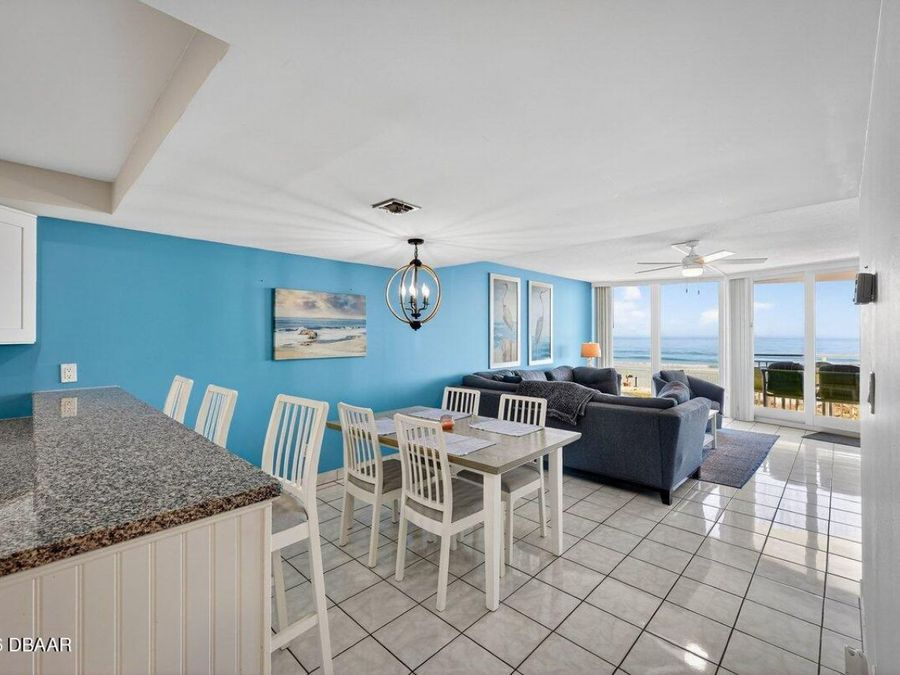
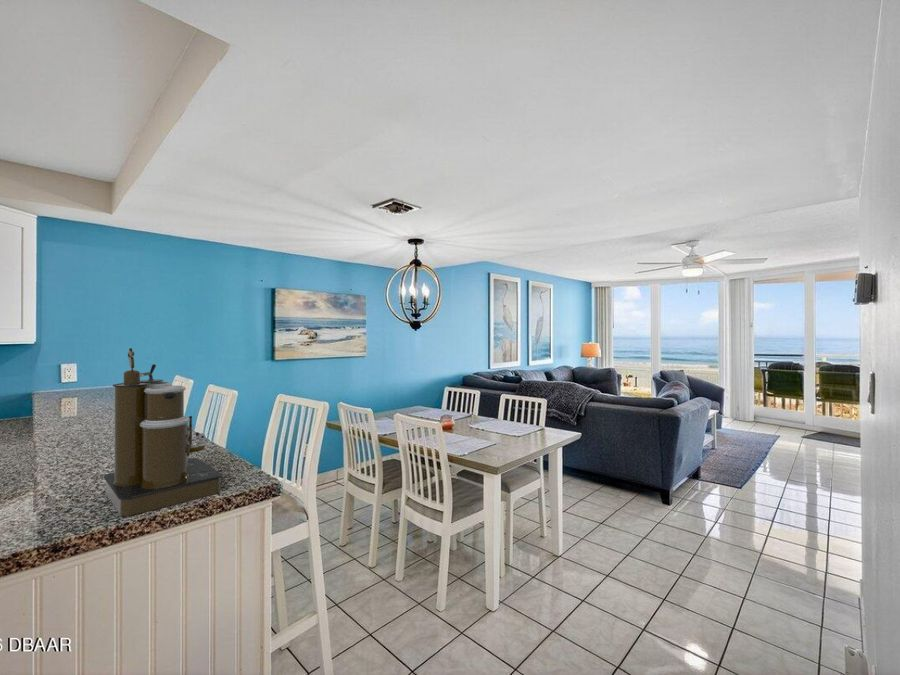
+ coffee maker [103,347,223,517]
